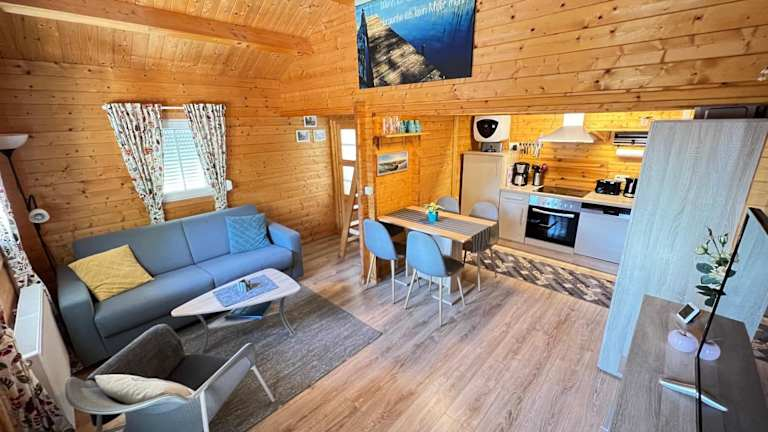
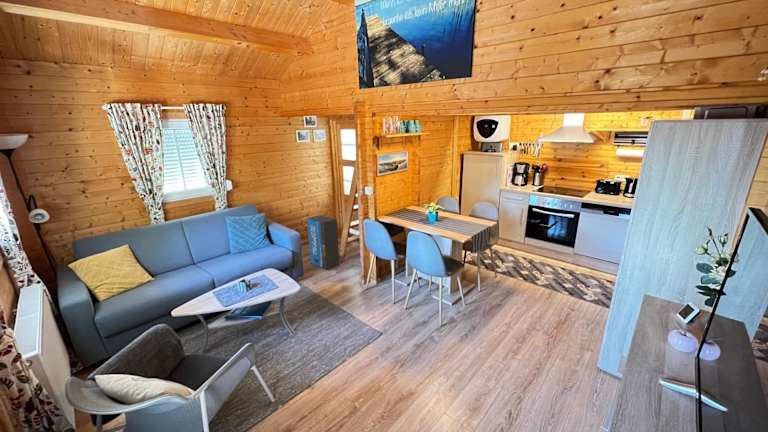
+ air purifier [306,214,340,271]
